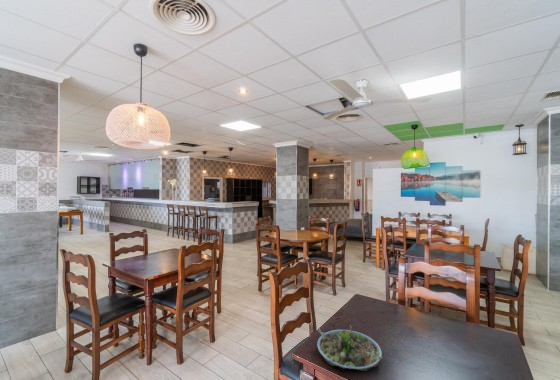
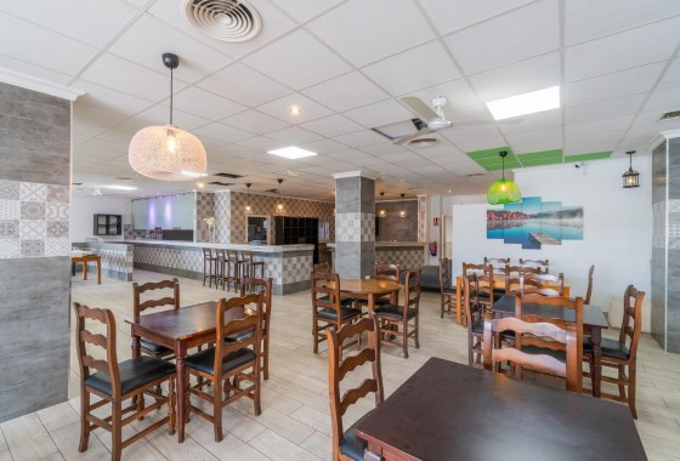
- succulent planter [316,324,384,372]
